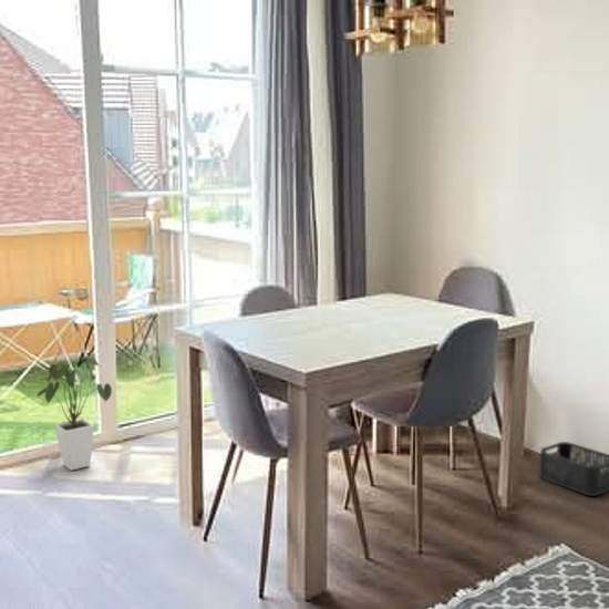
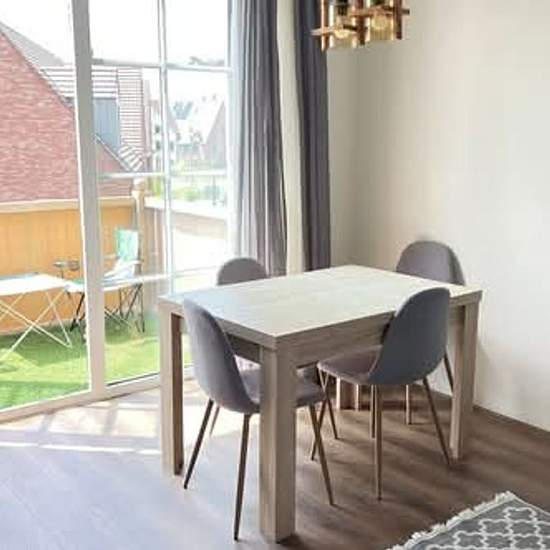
- storage bin [539,441,609,497]
- house plant [35,352,113,472]
